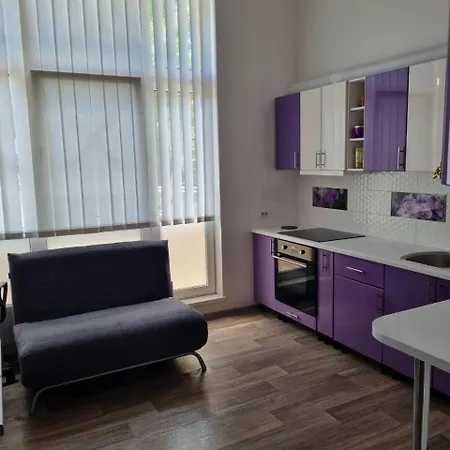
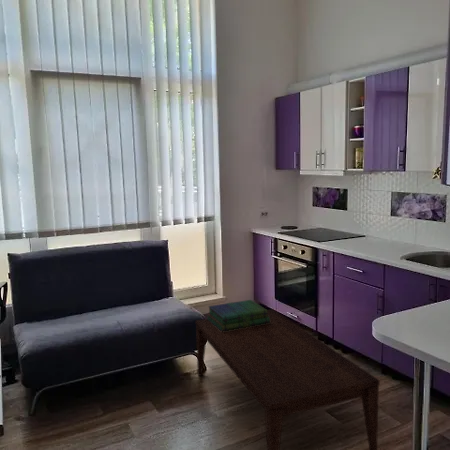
+ stack of books [206,299,270,332]
+ coffee table [194,308,380,450]
